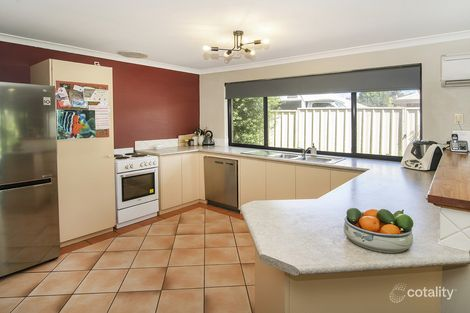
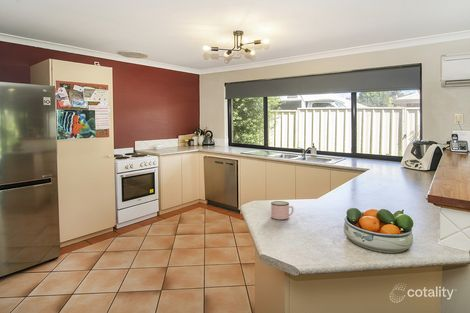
+ mug [270,200,294,221]
